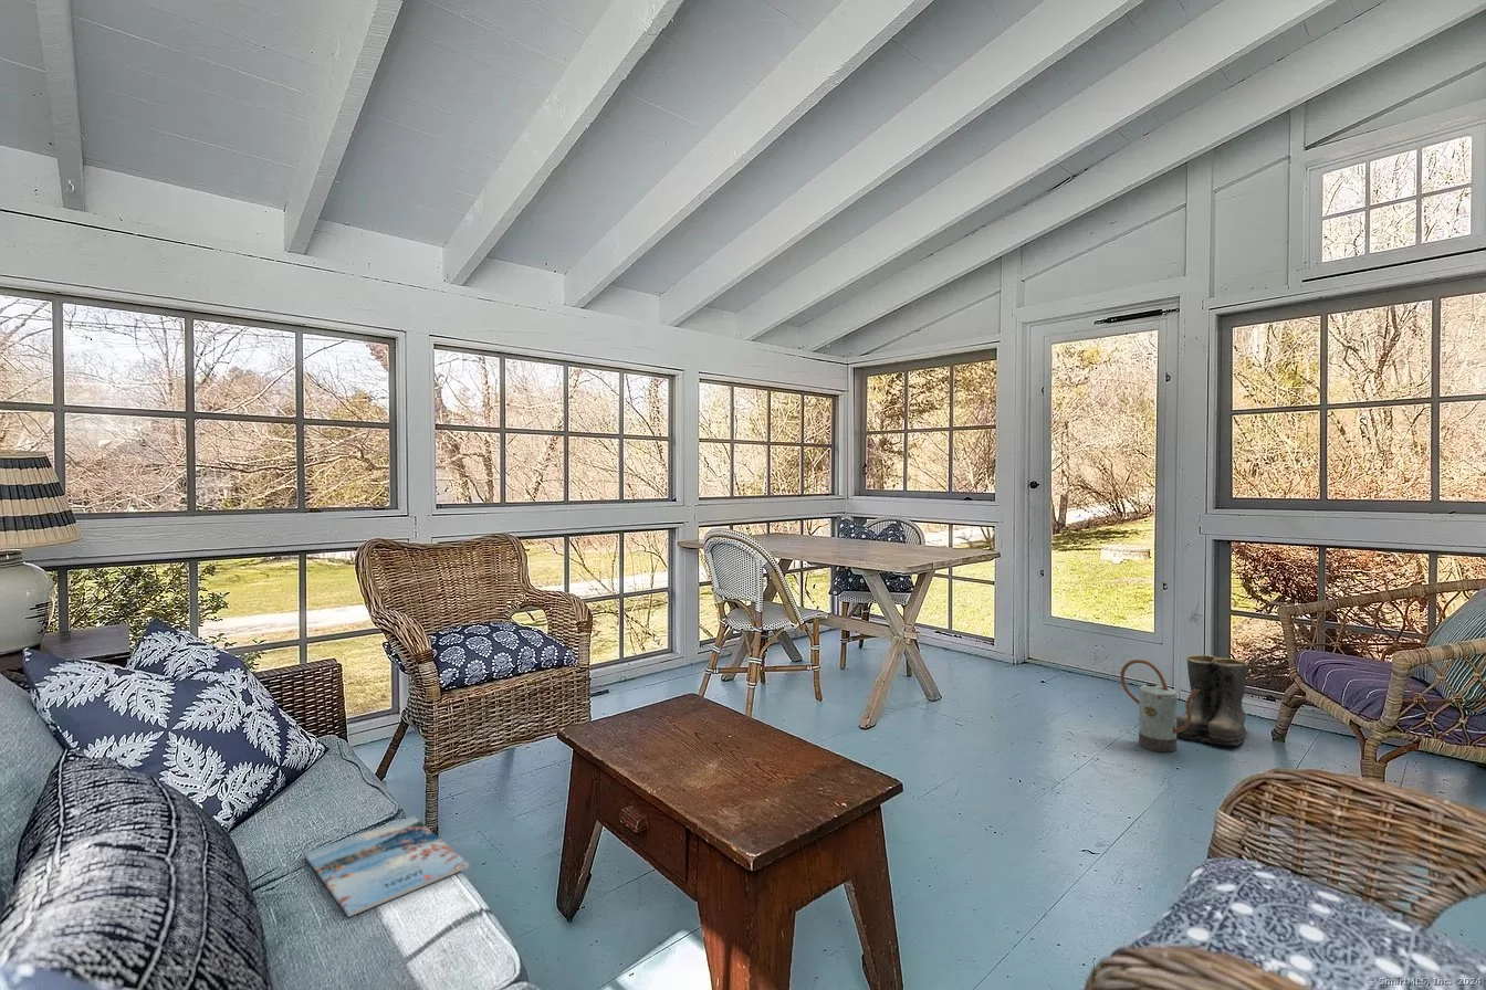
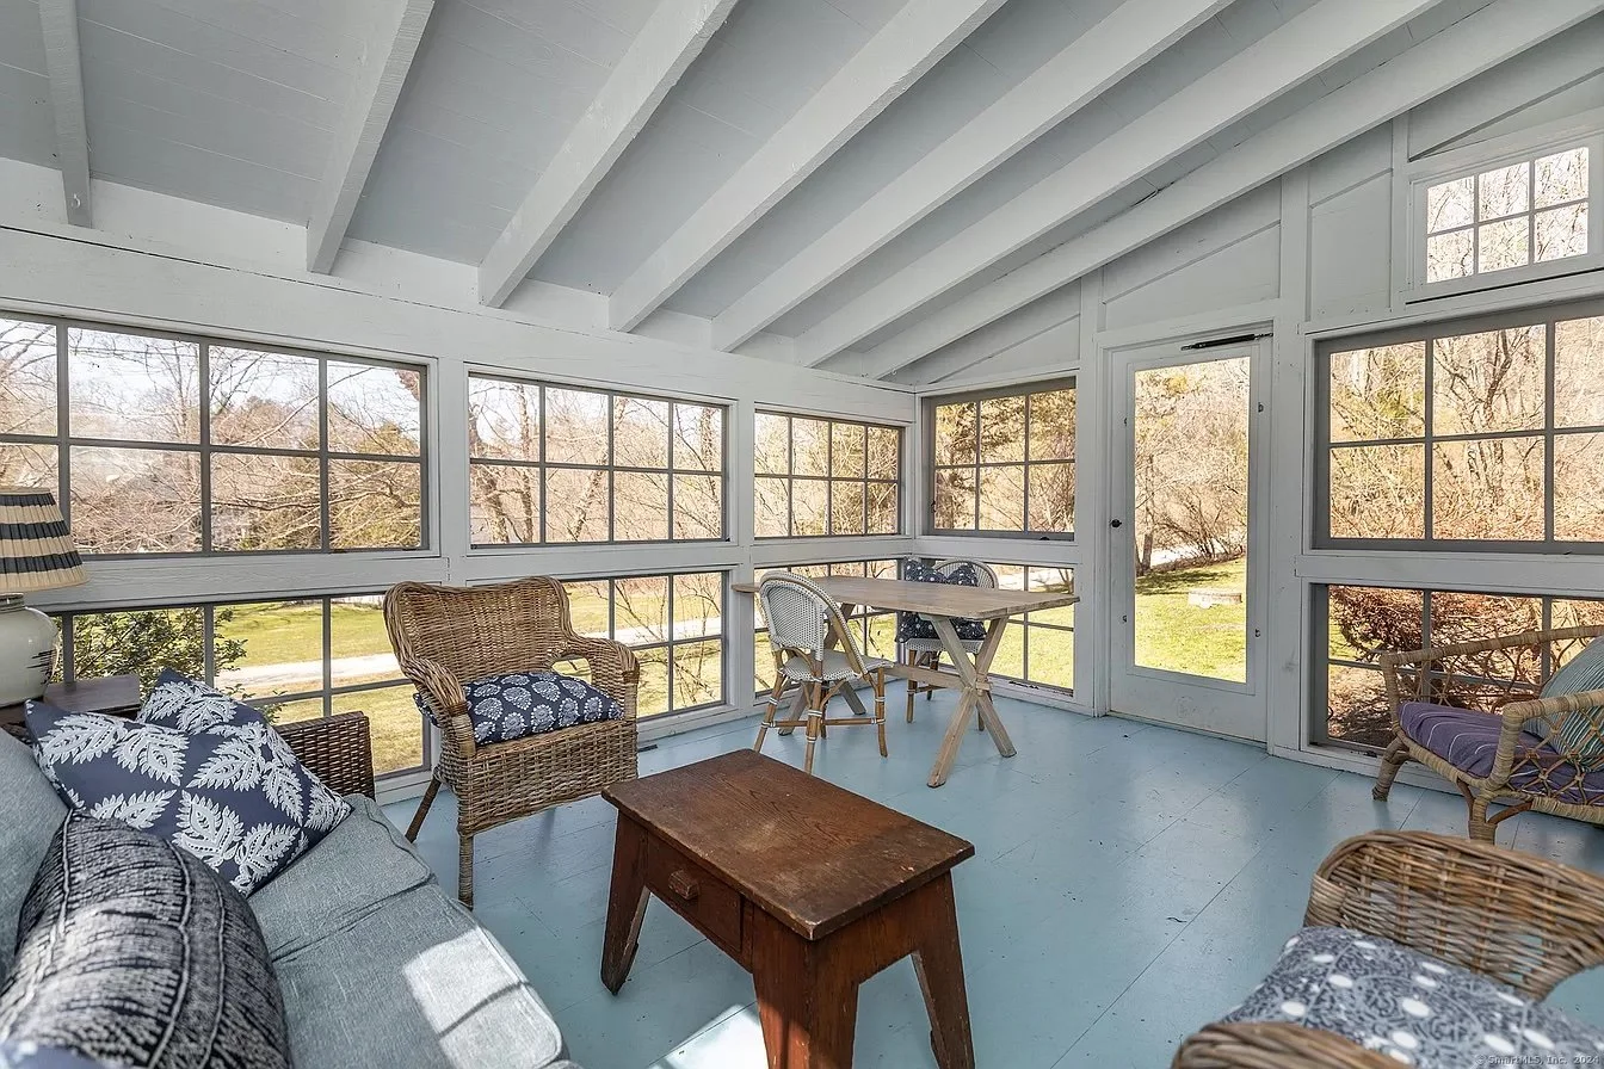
- boots [1176,654,1249,747]
- magazine [303,814,470,918]
- watering can [1119,659,1200,754]
